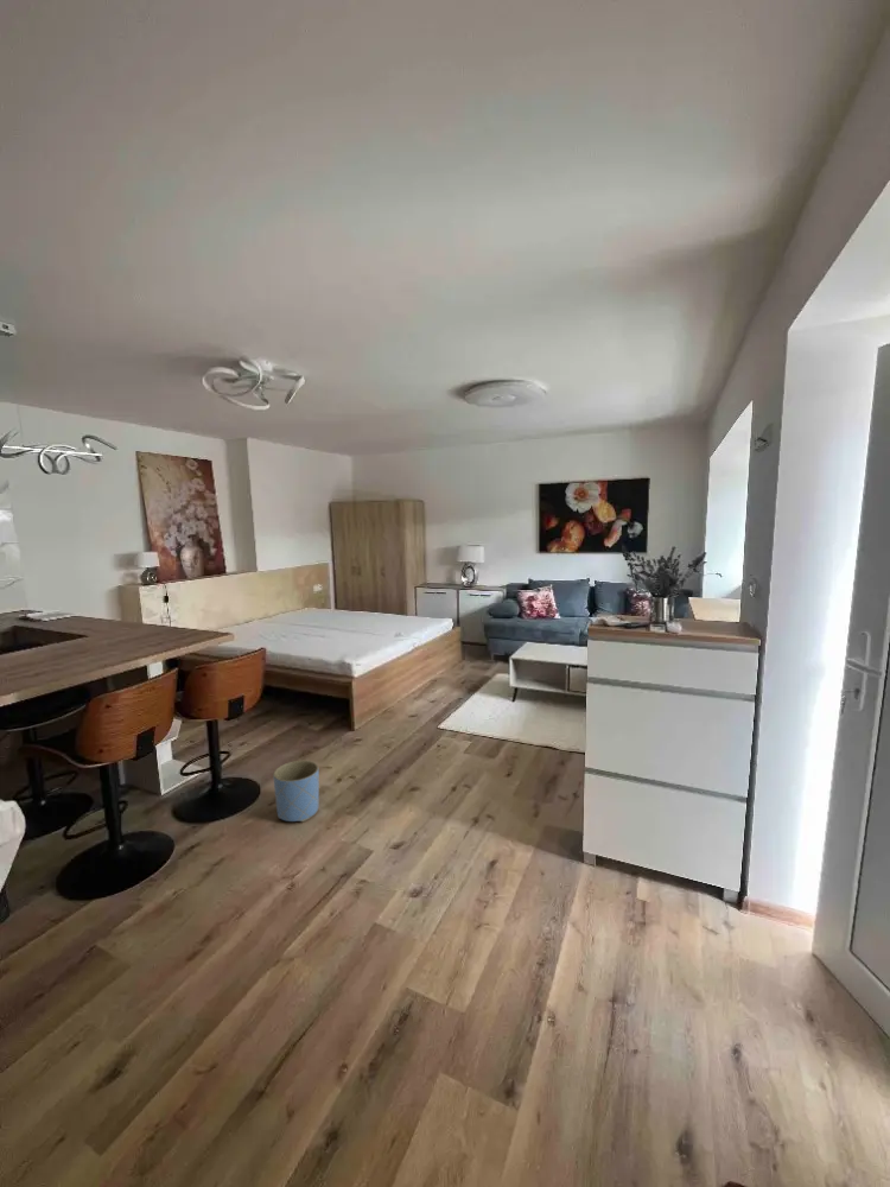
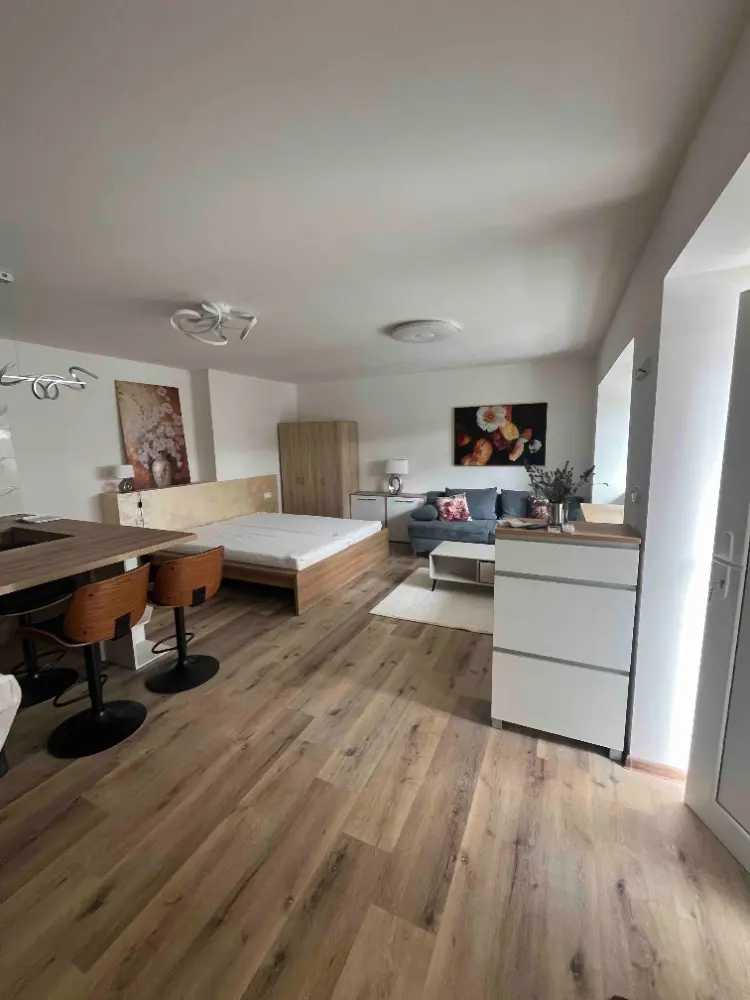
- planter [272,760,320,823]
